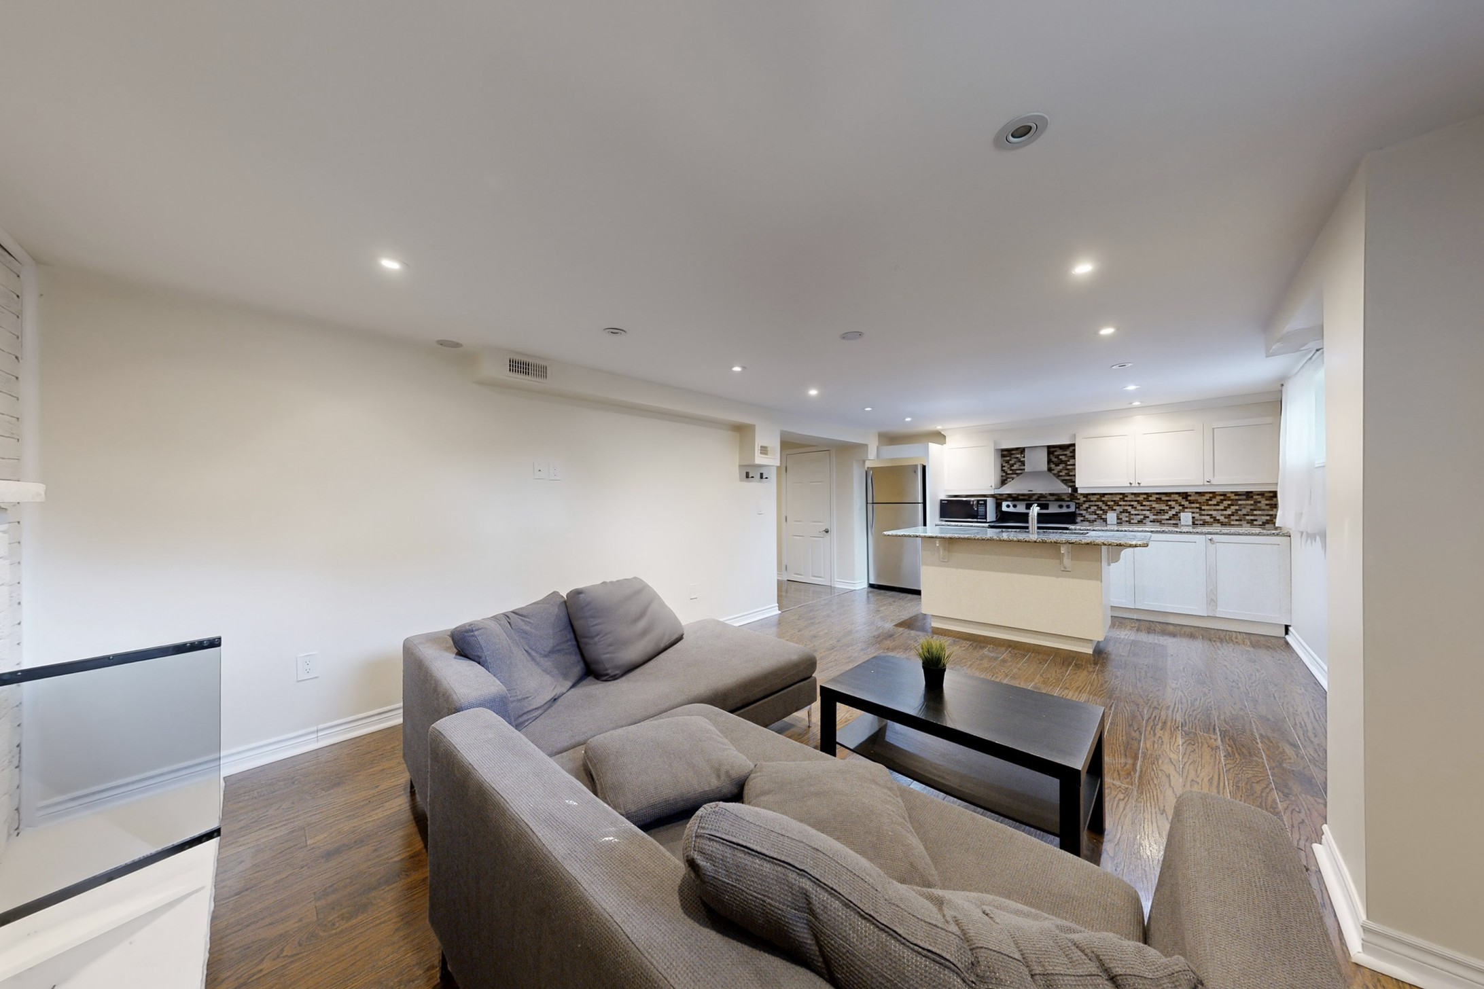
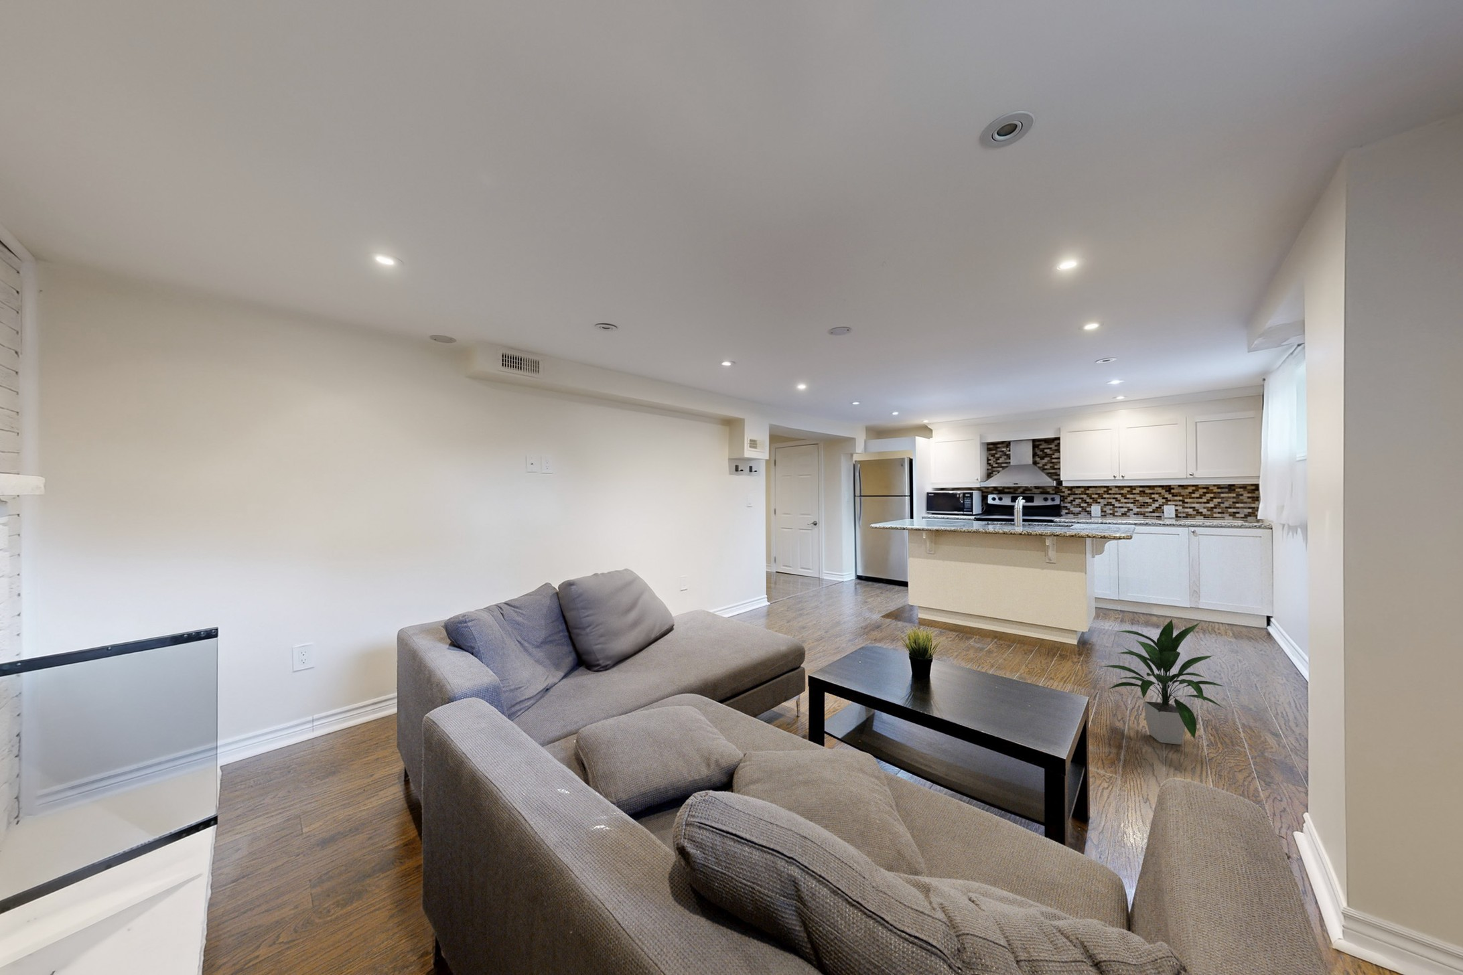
+ indoor plant [1102,618,1226,745]
